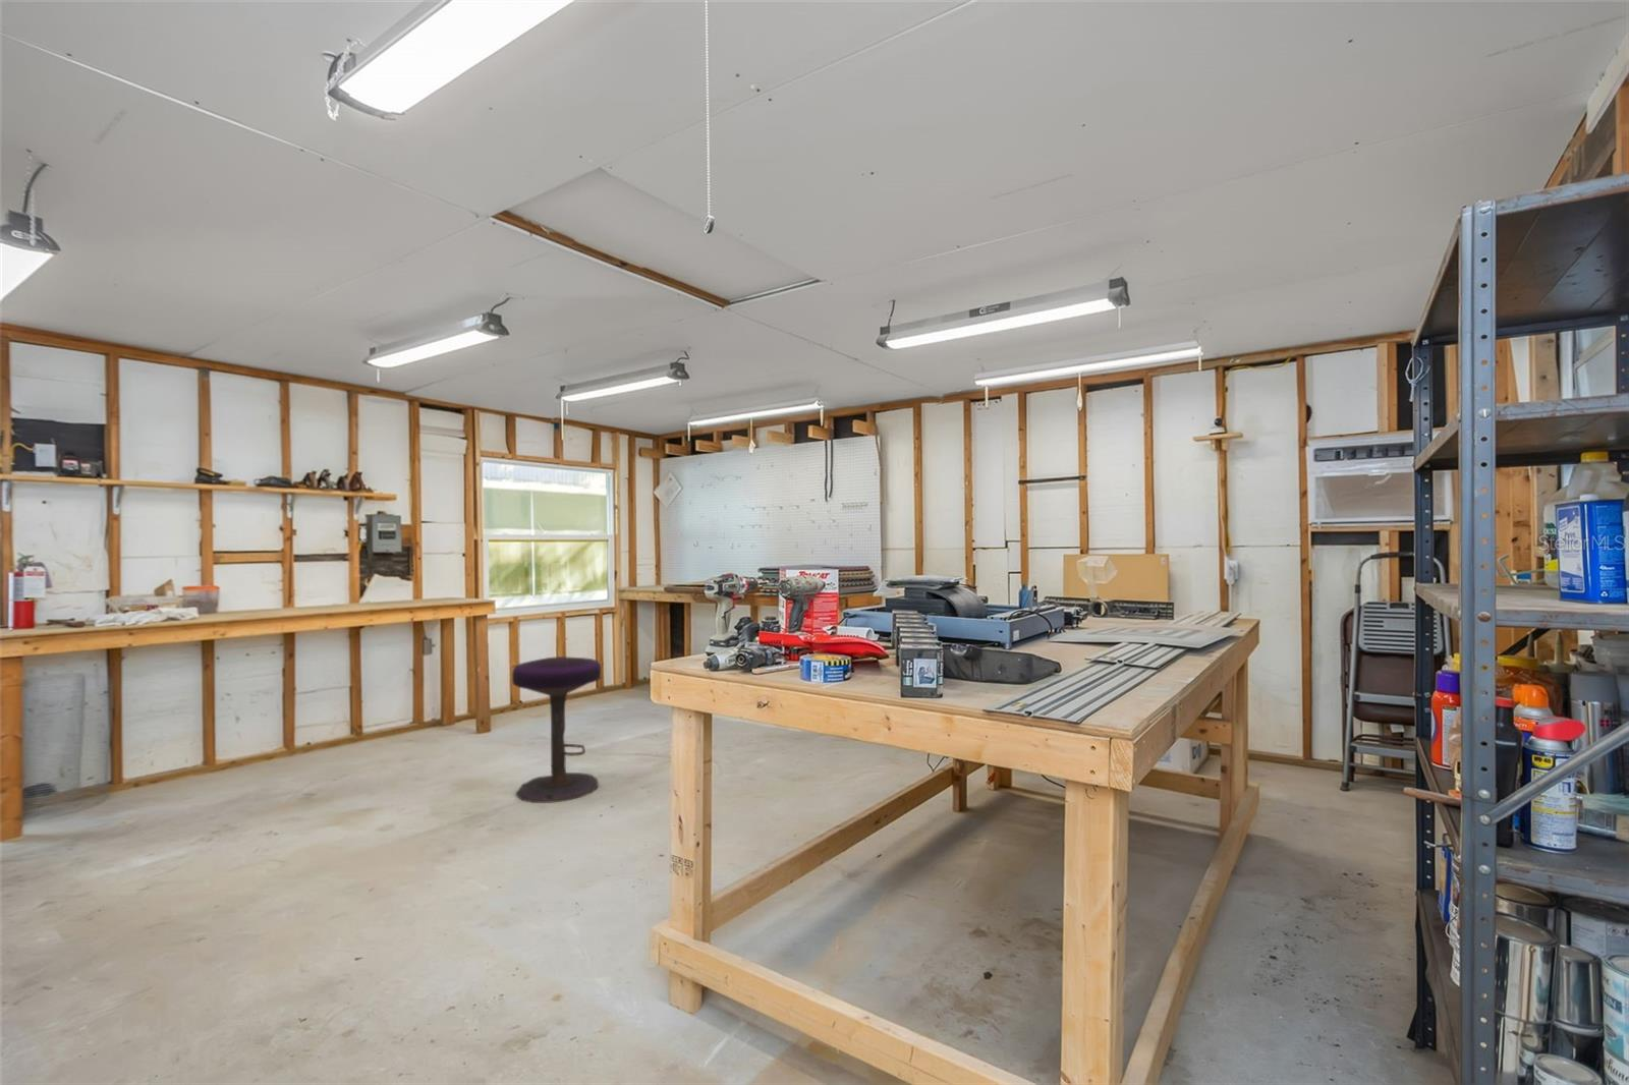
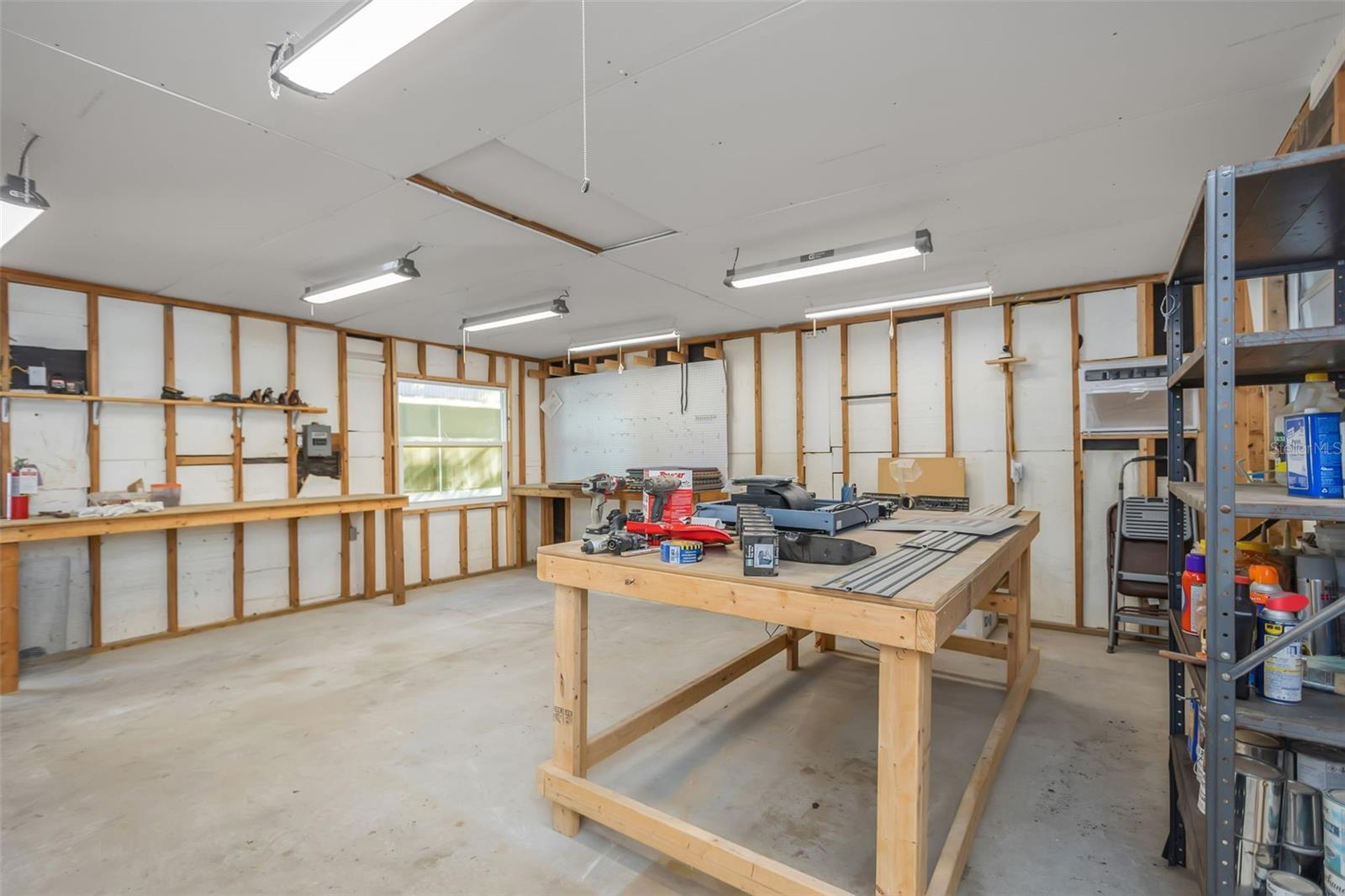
- stool [511,655,602,804]
